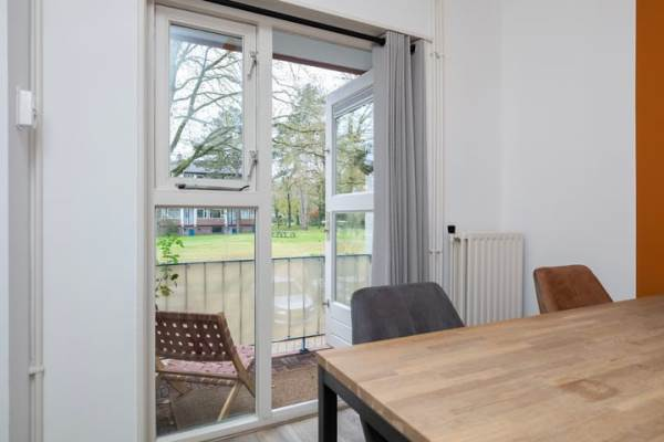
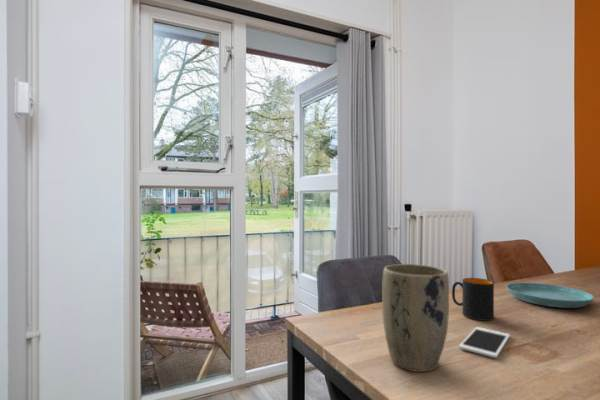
+ mug [451,277,495,321]
+ plant pot [381,263,450,373]
+ saucer [505,282,595,309]
+ cell phone [458,326,511,359]
